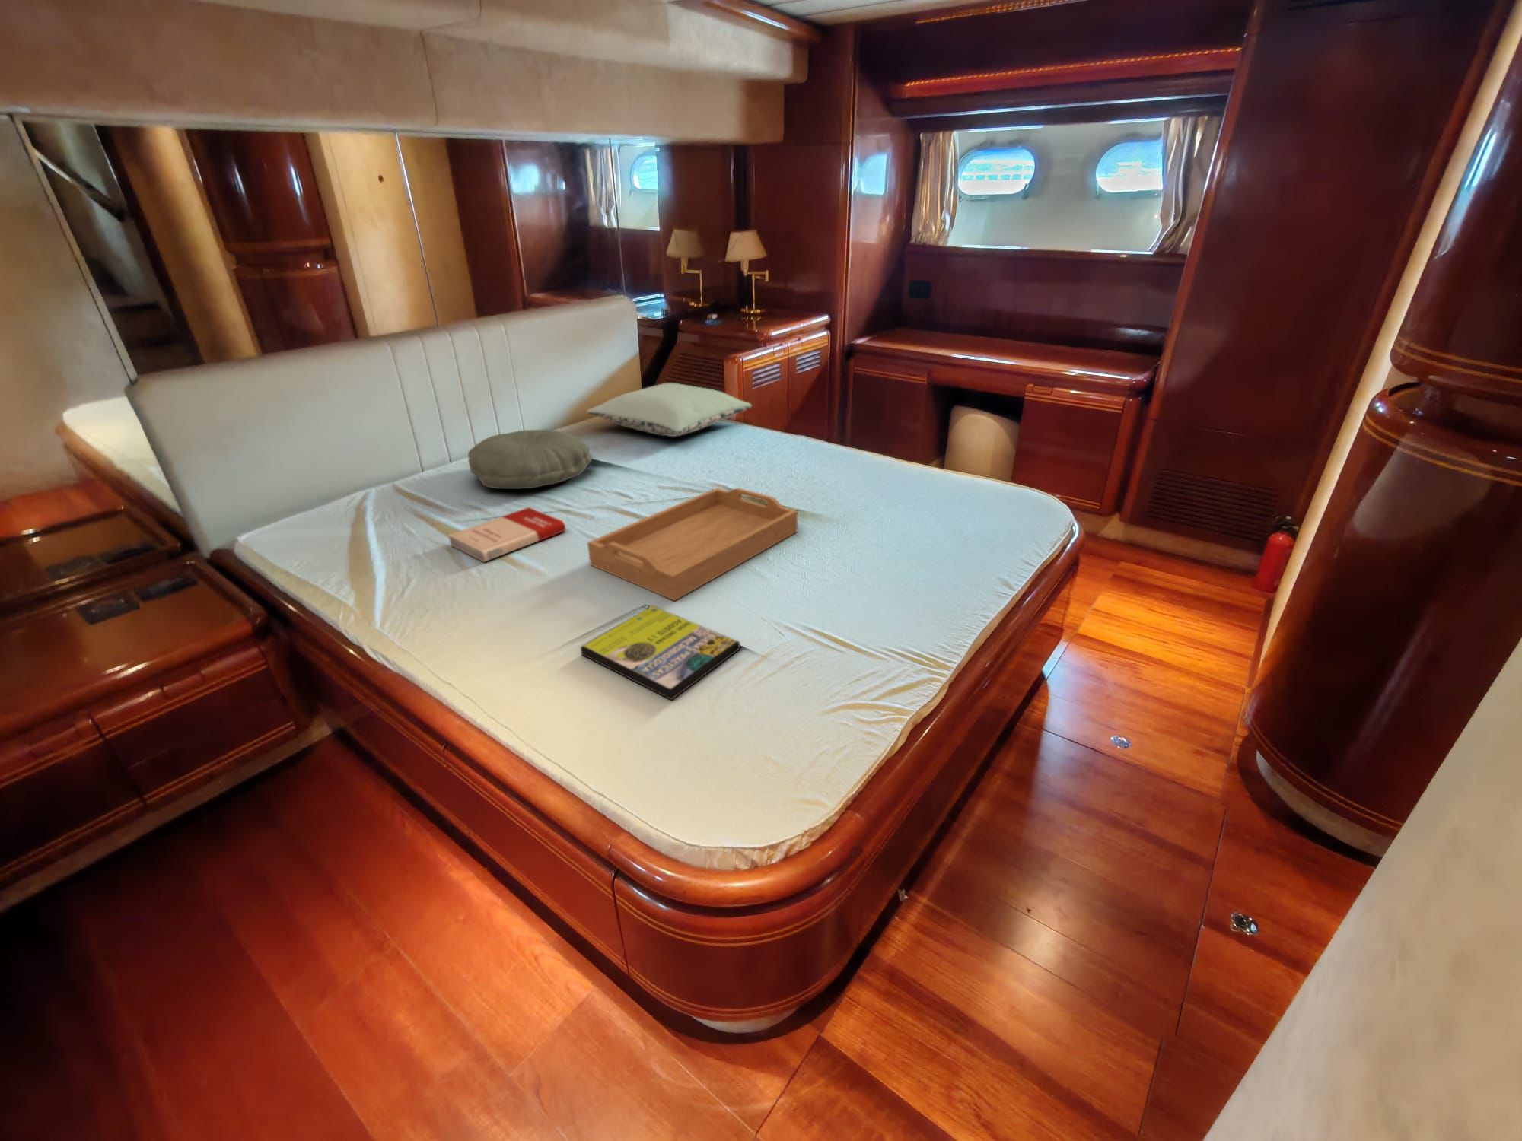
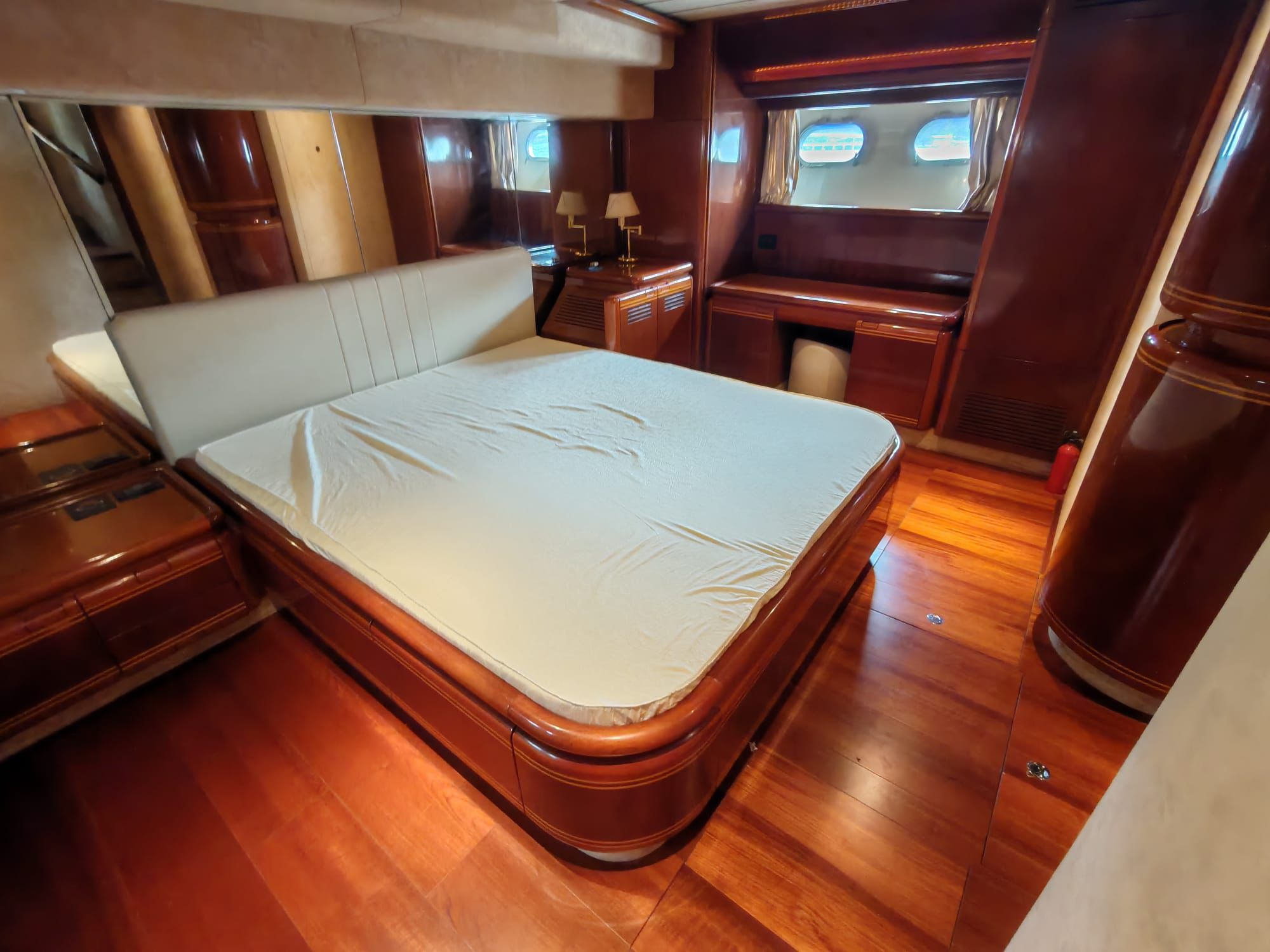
- book [447,507,567,563]
- pillow [586,382,753,437]
- serving tray [587,487,798,602]
- pillow [467,429,593,490]
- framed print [580,605,741,701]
